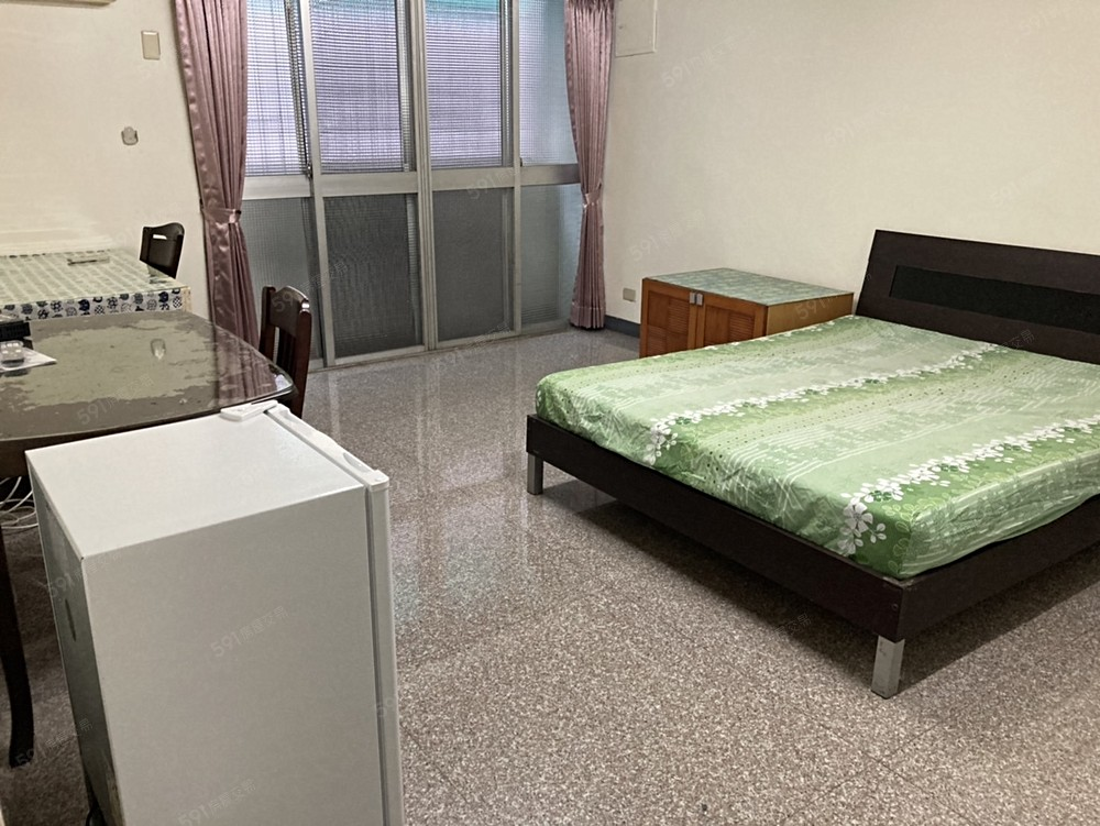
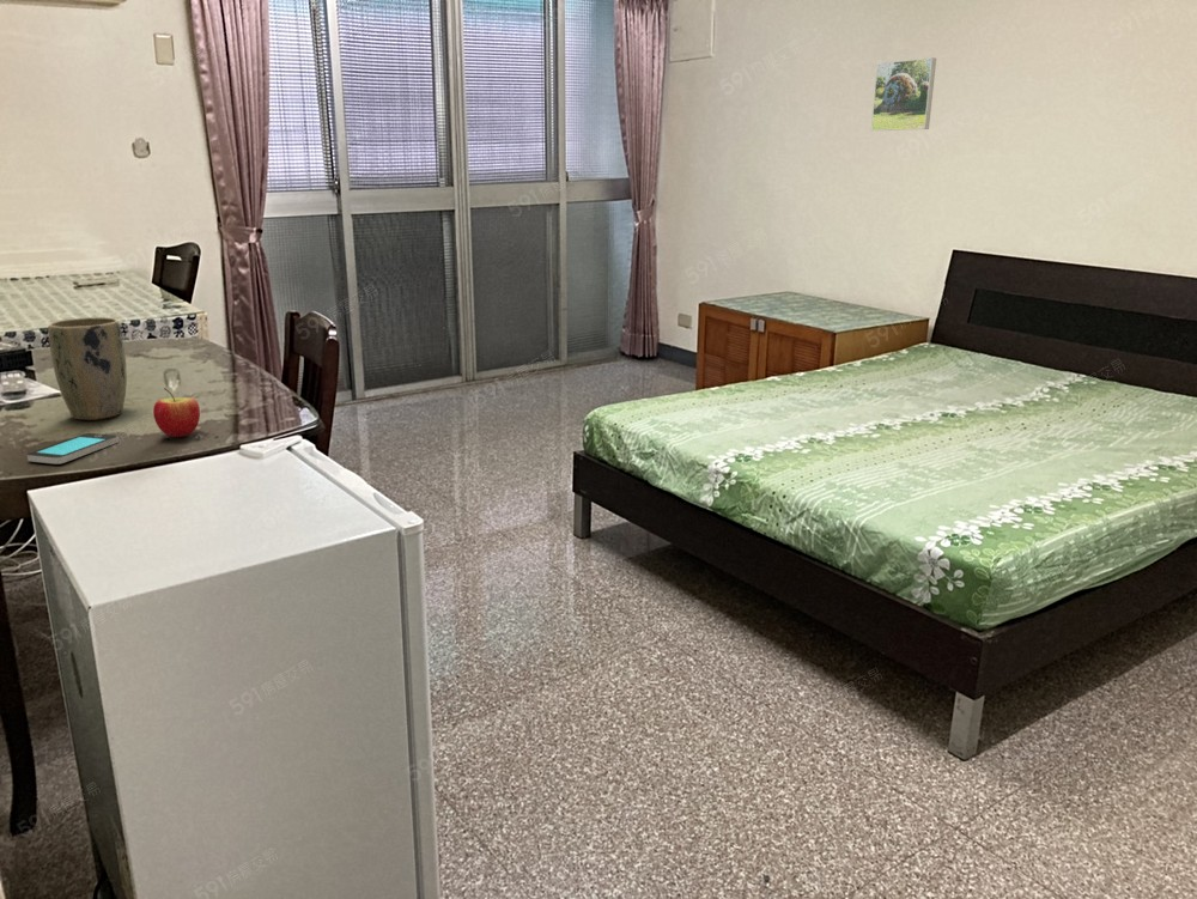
+ smartphone [26,432,120,466]
+ plant pot [47,316,128,421]
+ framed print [870,56,937,132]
+ apple [152,387,201,438]
